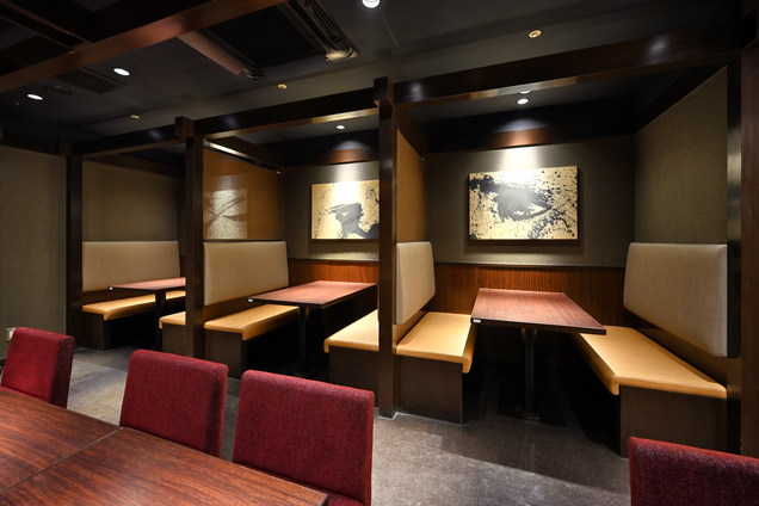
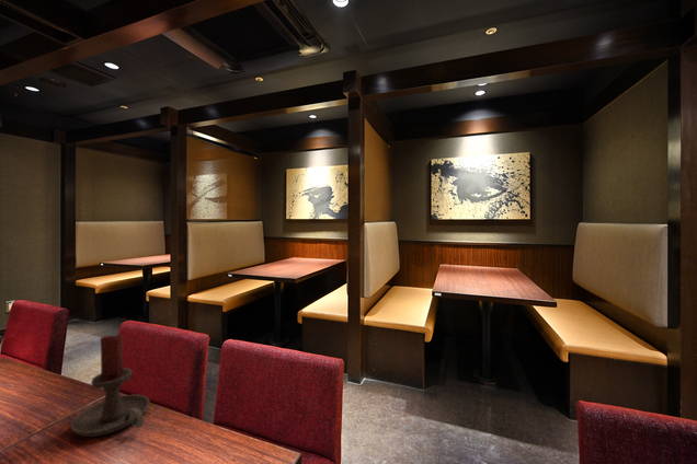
+ candle holder [70,334,150,438]
